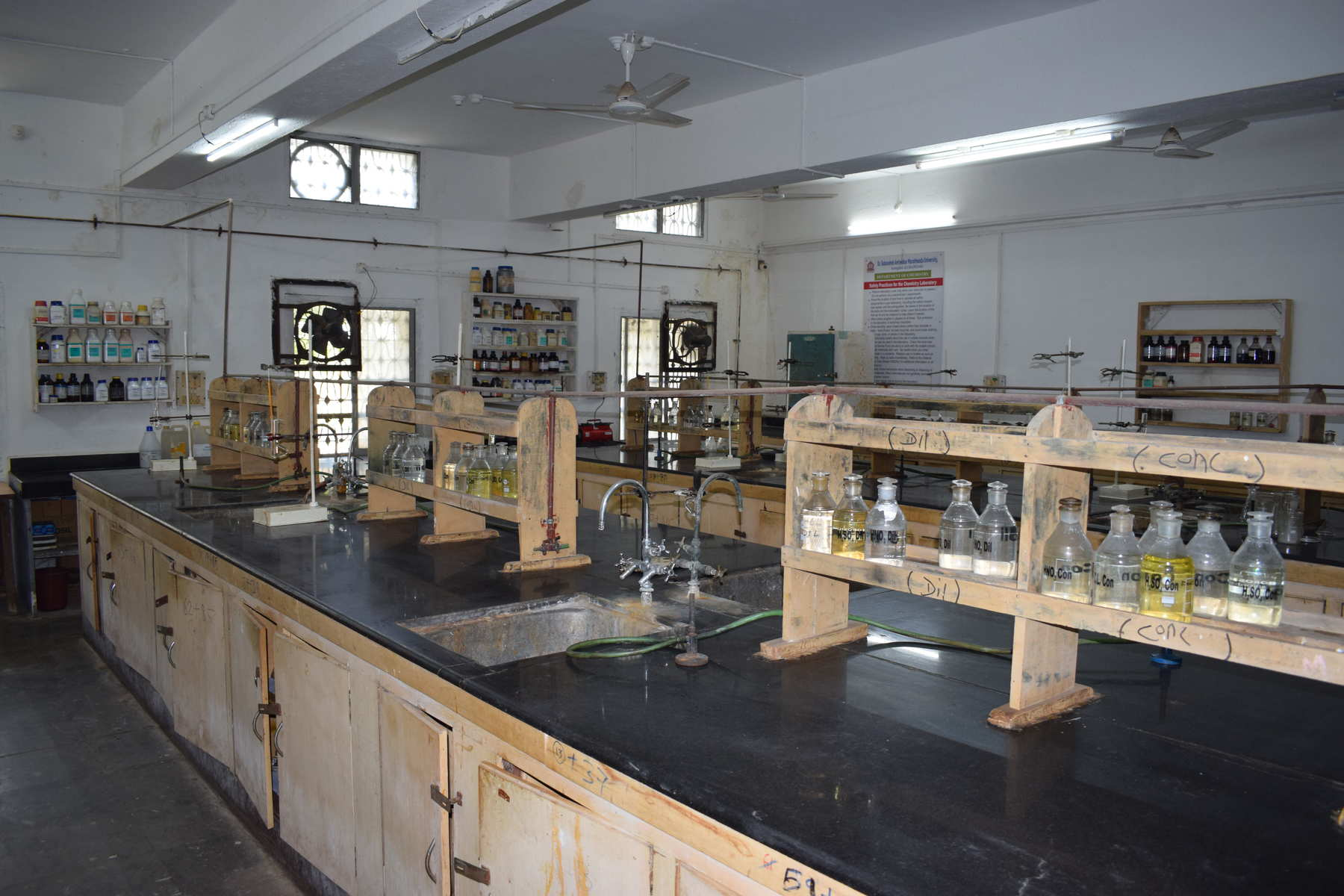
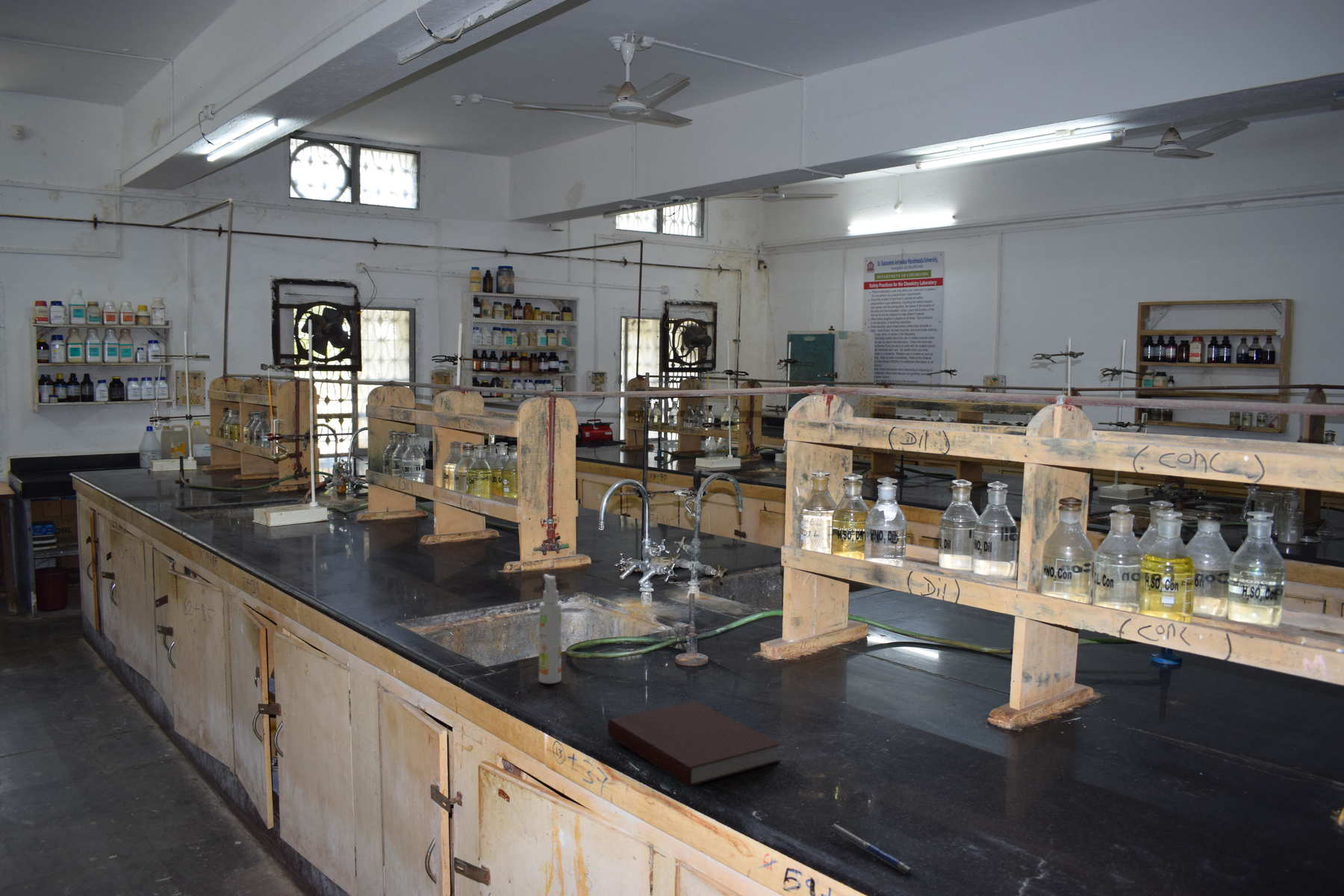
+ spray bottle [538,573,562,685]
+ notebook [607,700,783,788]
+ pen [829,824,914,874]
